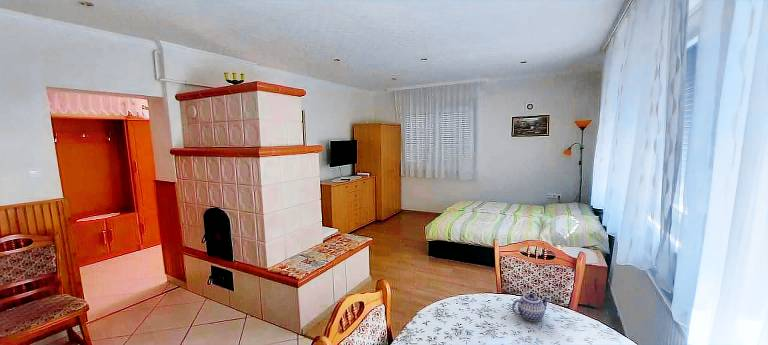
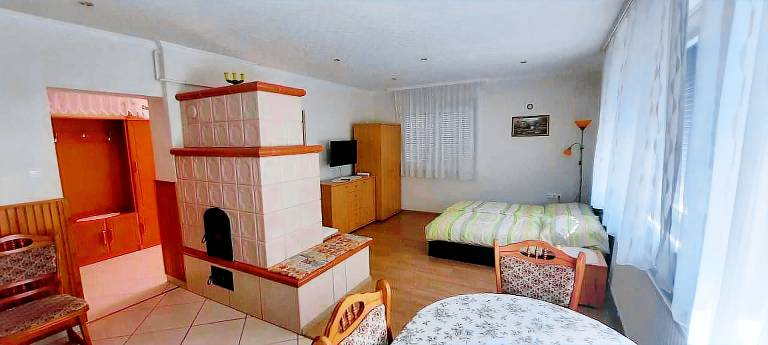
- teapot [511,292,550,322]
